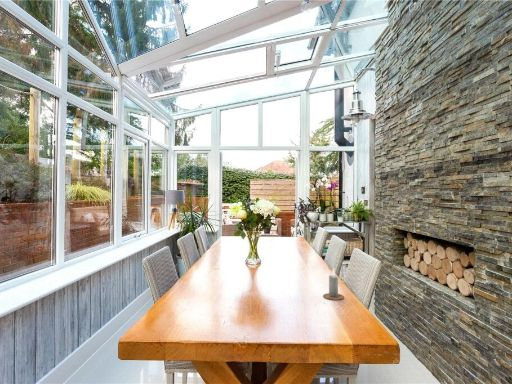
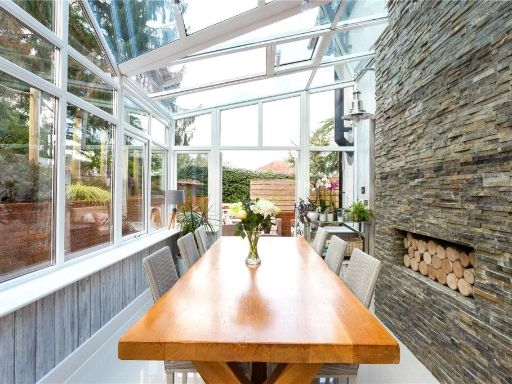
- candle [322,267,345,301]
